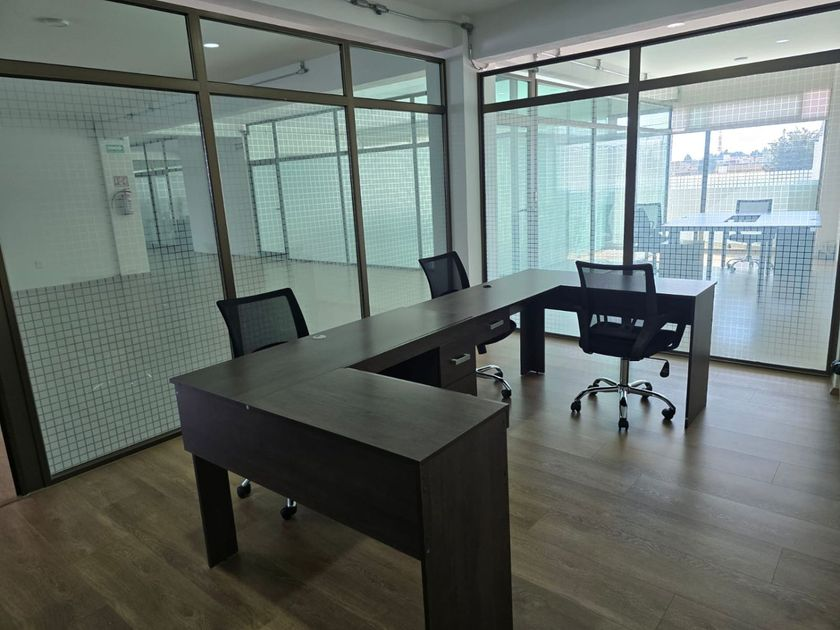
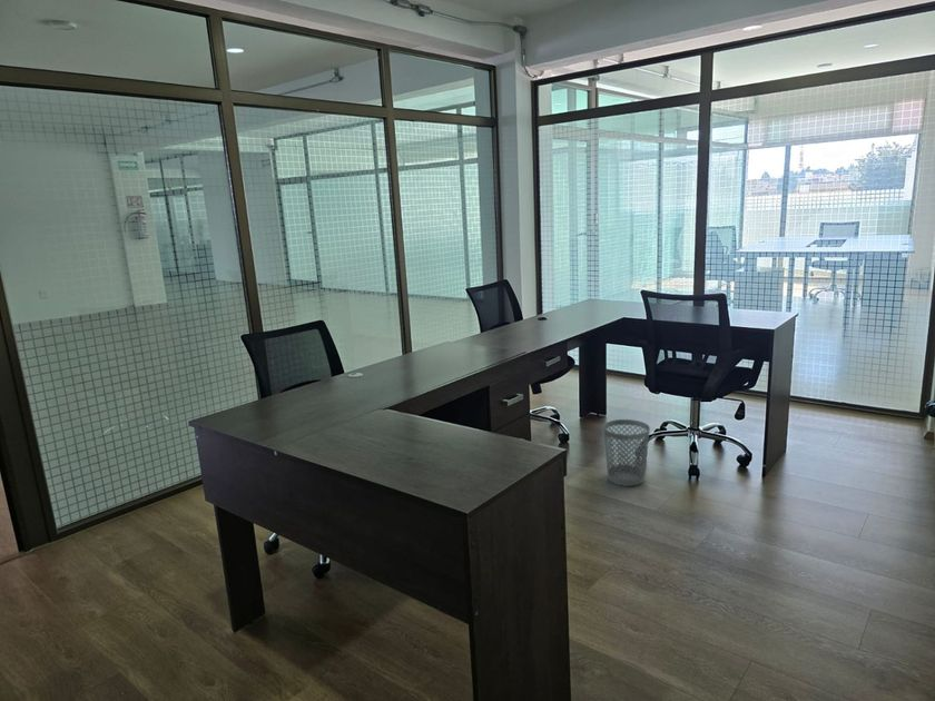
+ wastebasket [602,418,651,487]
